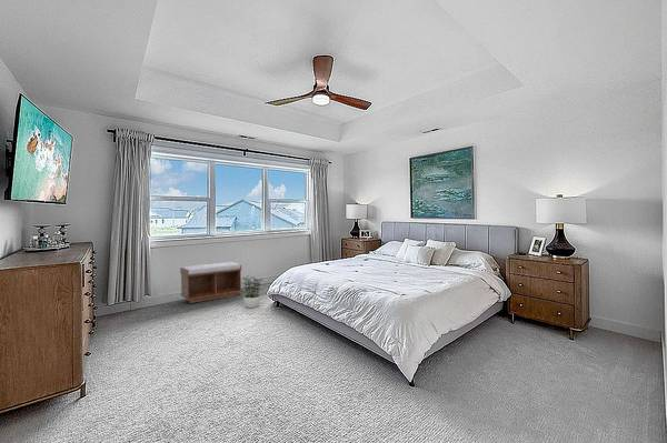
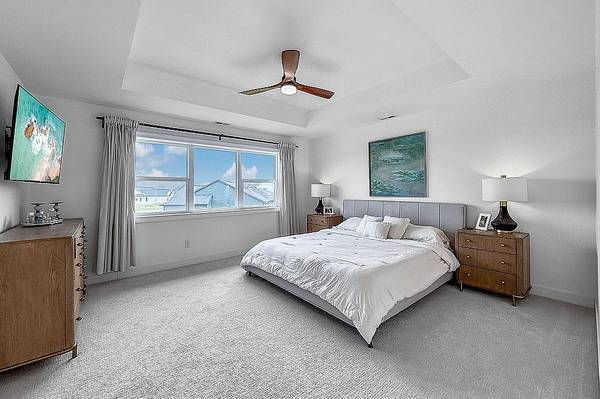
- potted plant [241,275,262,309]
- bench [179,261,242,304]
